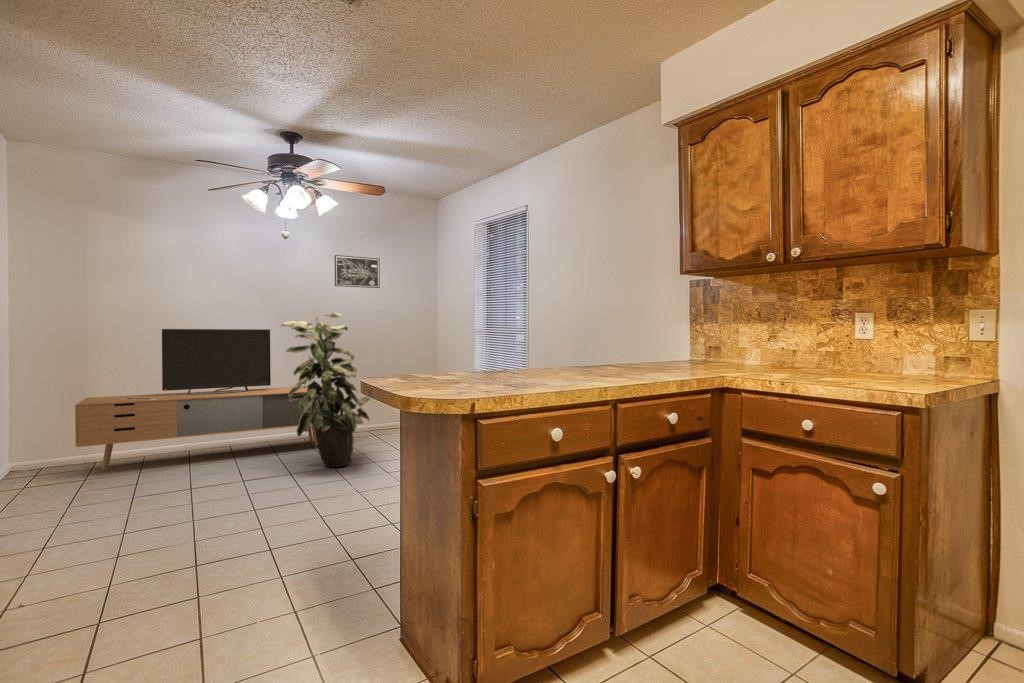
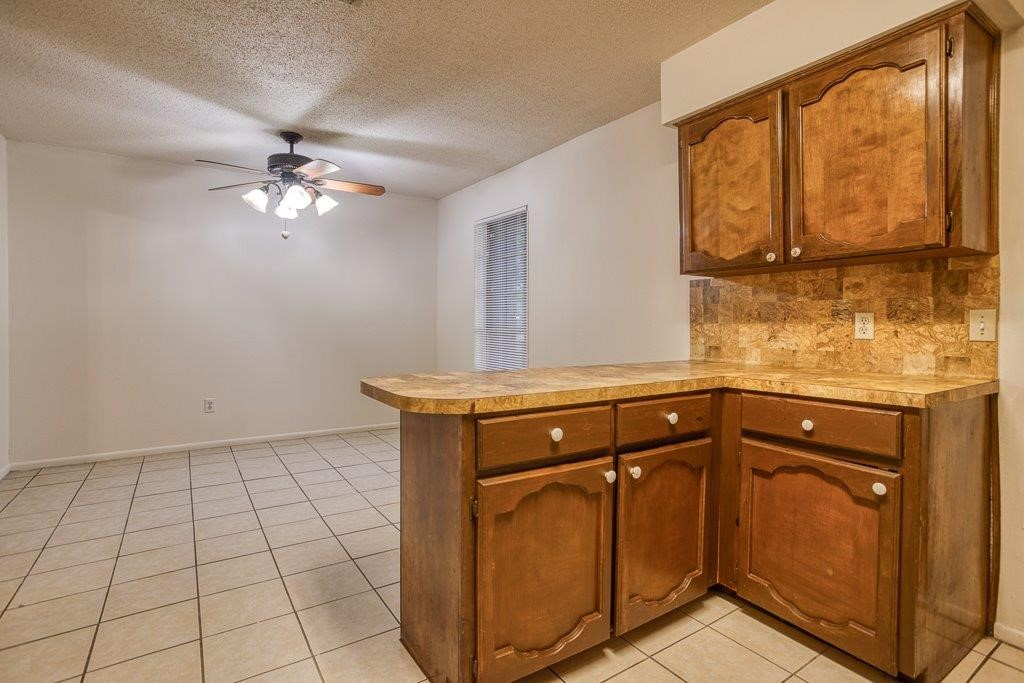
- media console [74,328,337,471]
- wall art [334,254,381,289]
- indoor plant [280,312,371,469]
